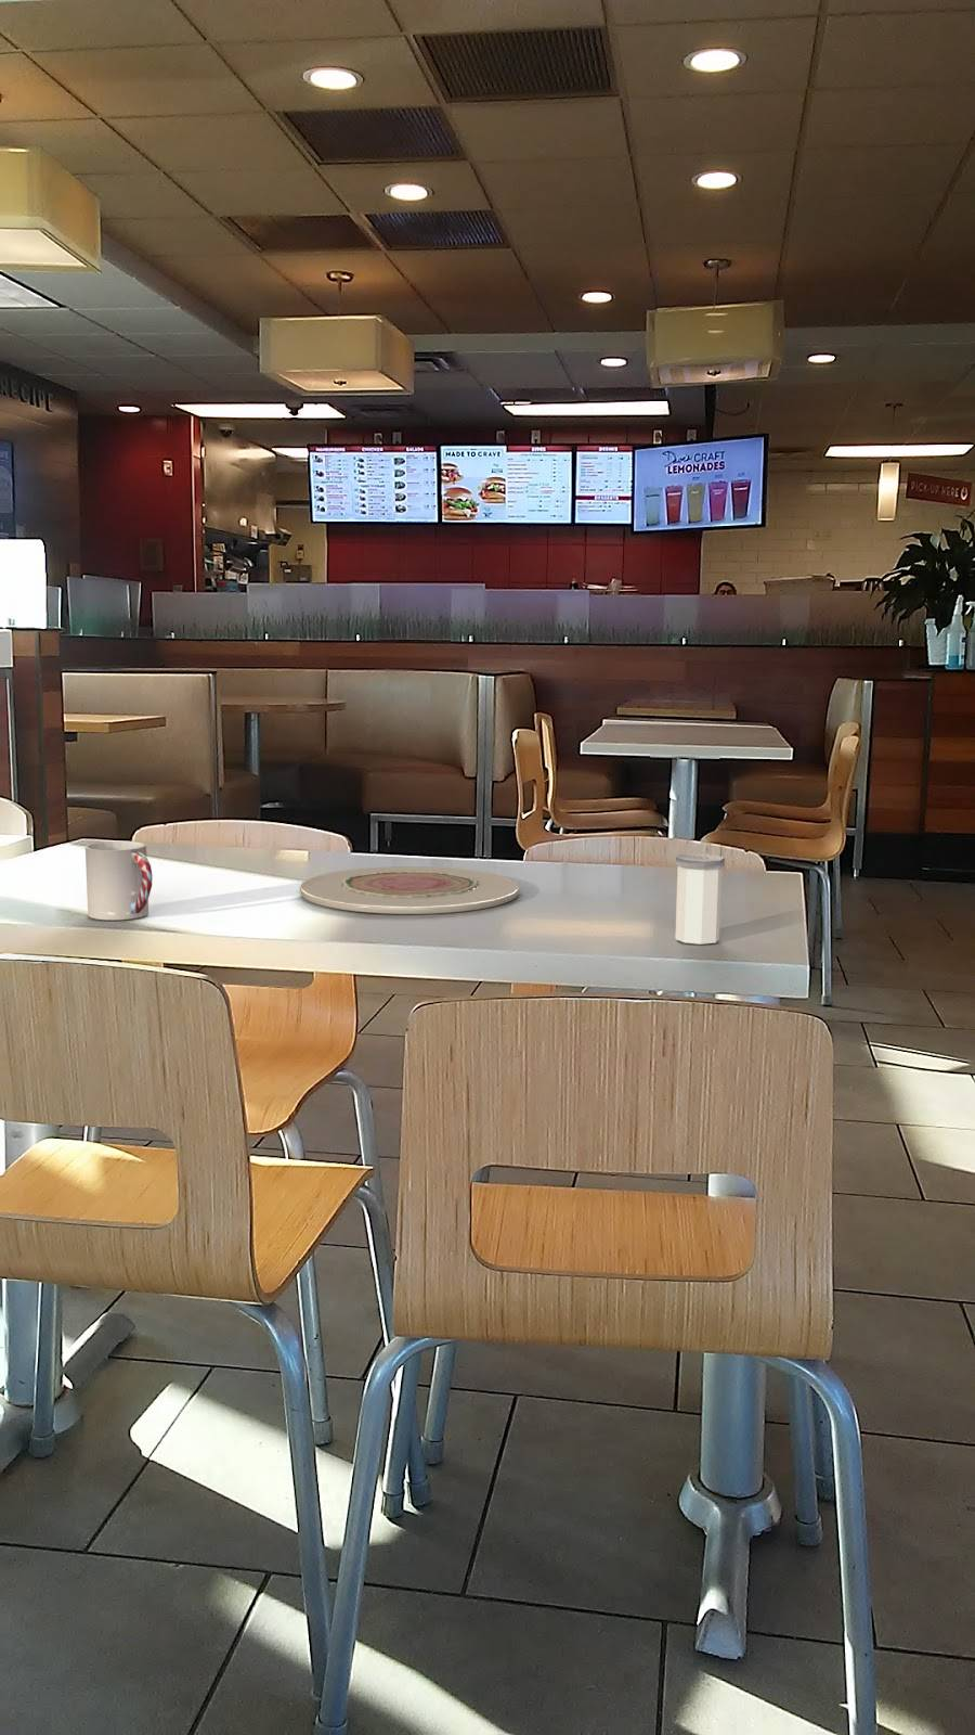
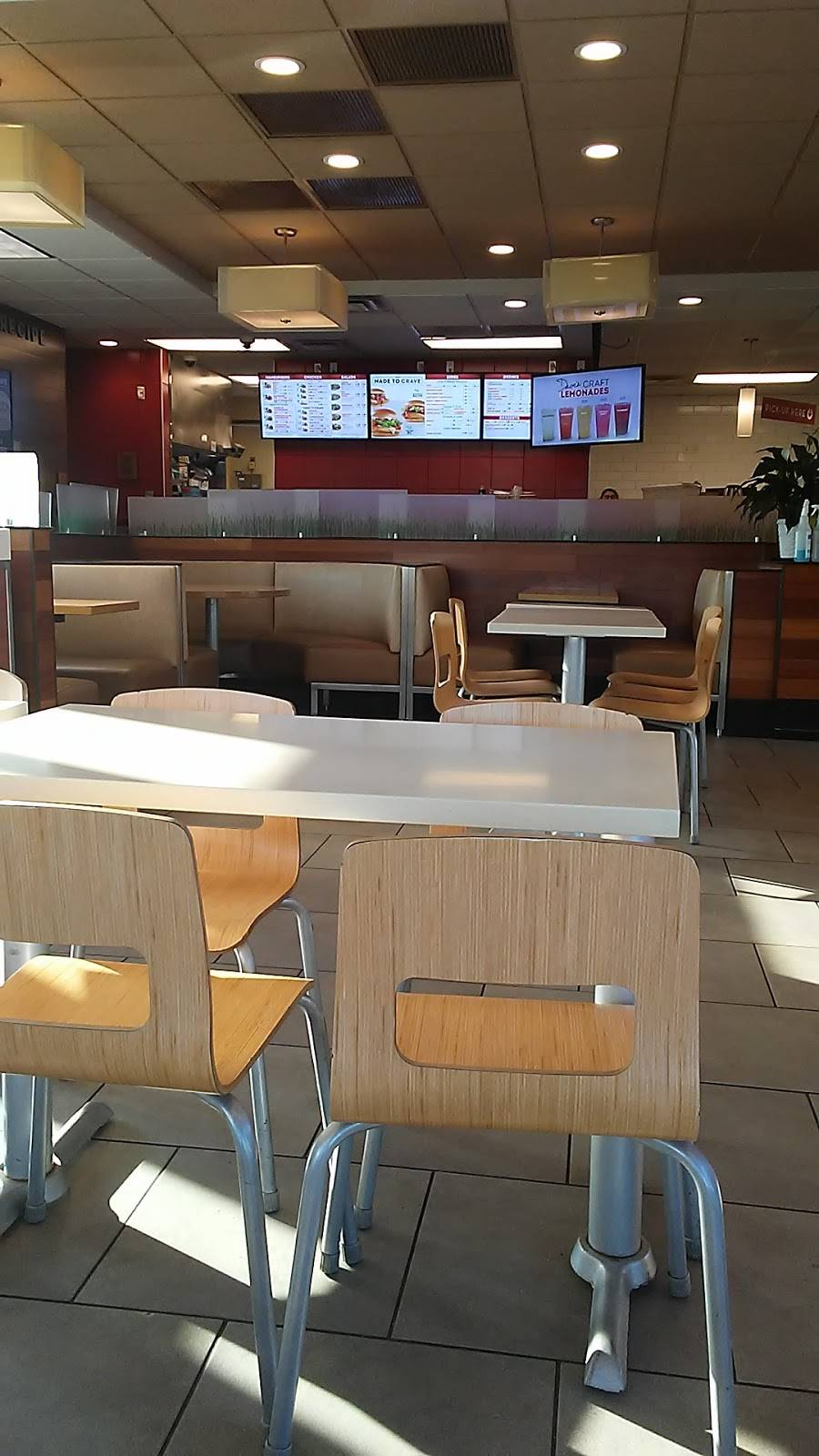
- cup [85,840,154,921]
- salt shaker [675,852,726,946]
- plate [299,865,520,915]
